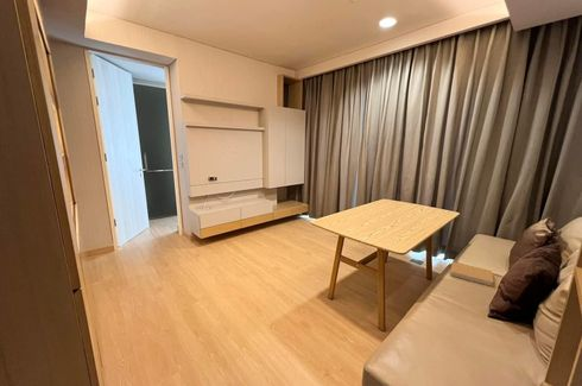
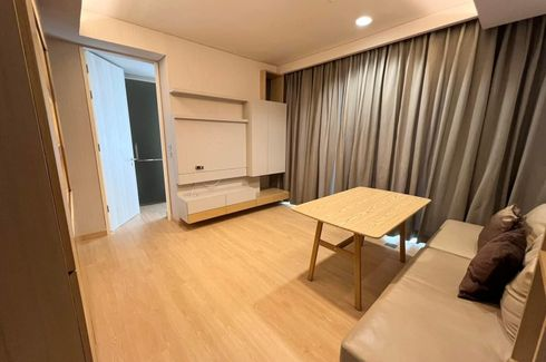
- book [449,260,494,287]
